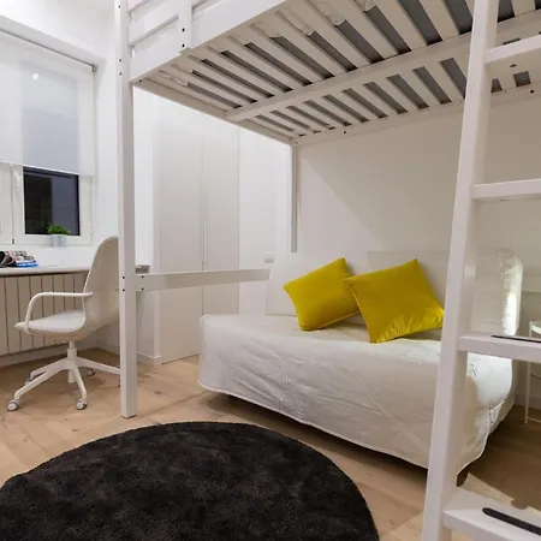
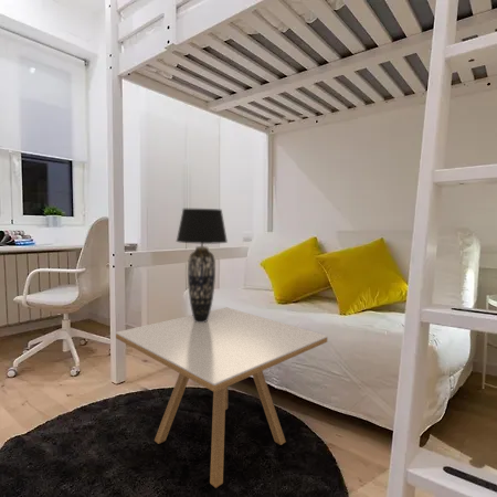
+ side table [115,306,329,489]
+ table lamp [175,208,229,322]
